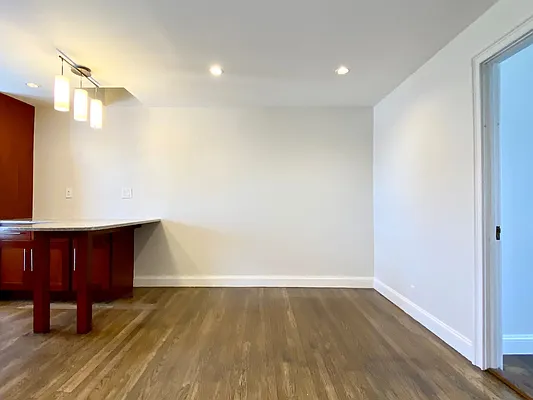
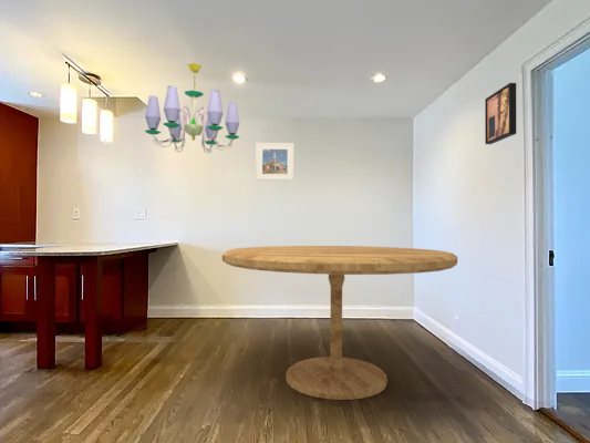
+ wall art [484,82,517,145]
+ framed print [255,142,294,182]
+ chandelier [144,62,240,154]
+ dining table [221,245,458,401]
